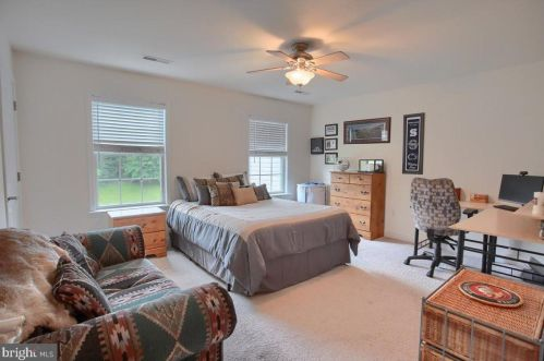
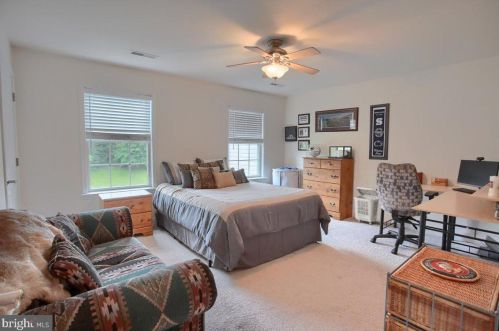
+ laundry basket [353,186,380,225]
